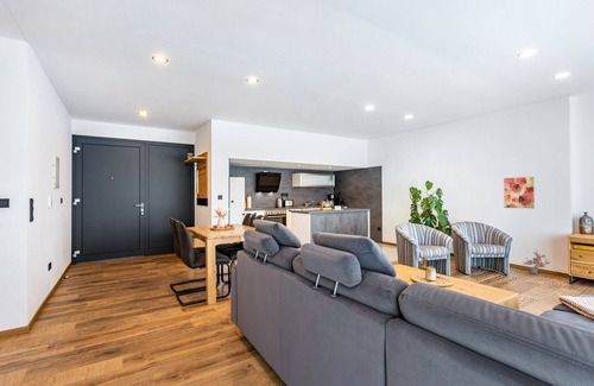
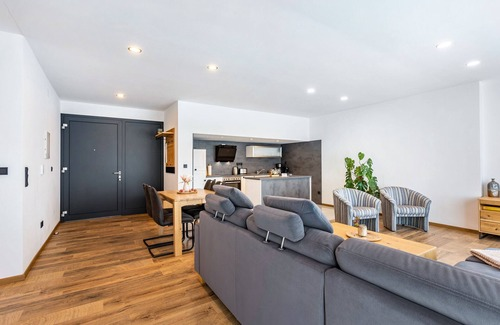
- wall art [503,176,536,210]
- potted plant [523,251,551,274]
